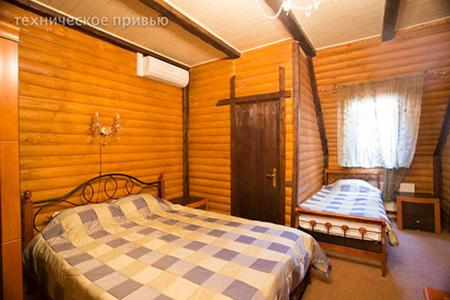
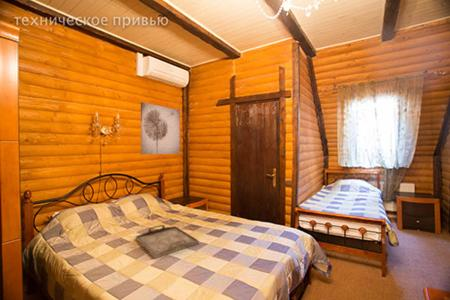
+ wall art [140,101,181,155]
+ serving tray [135,224,200,260]
